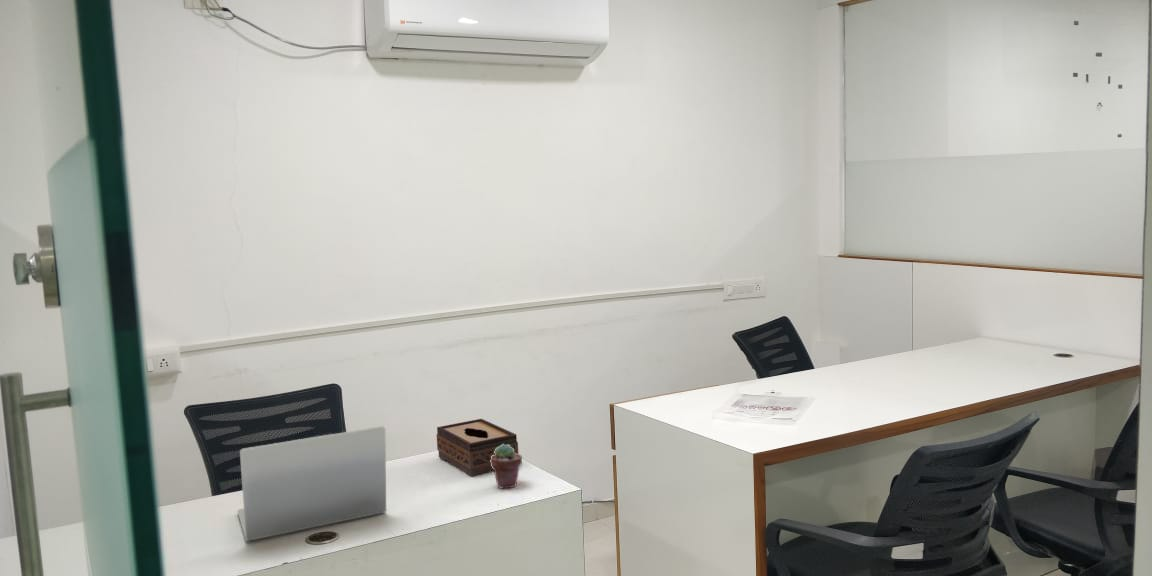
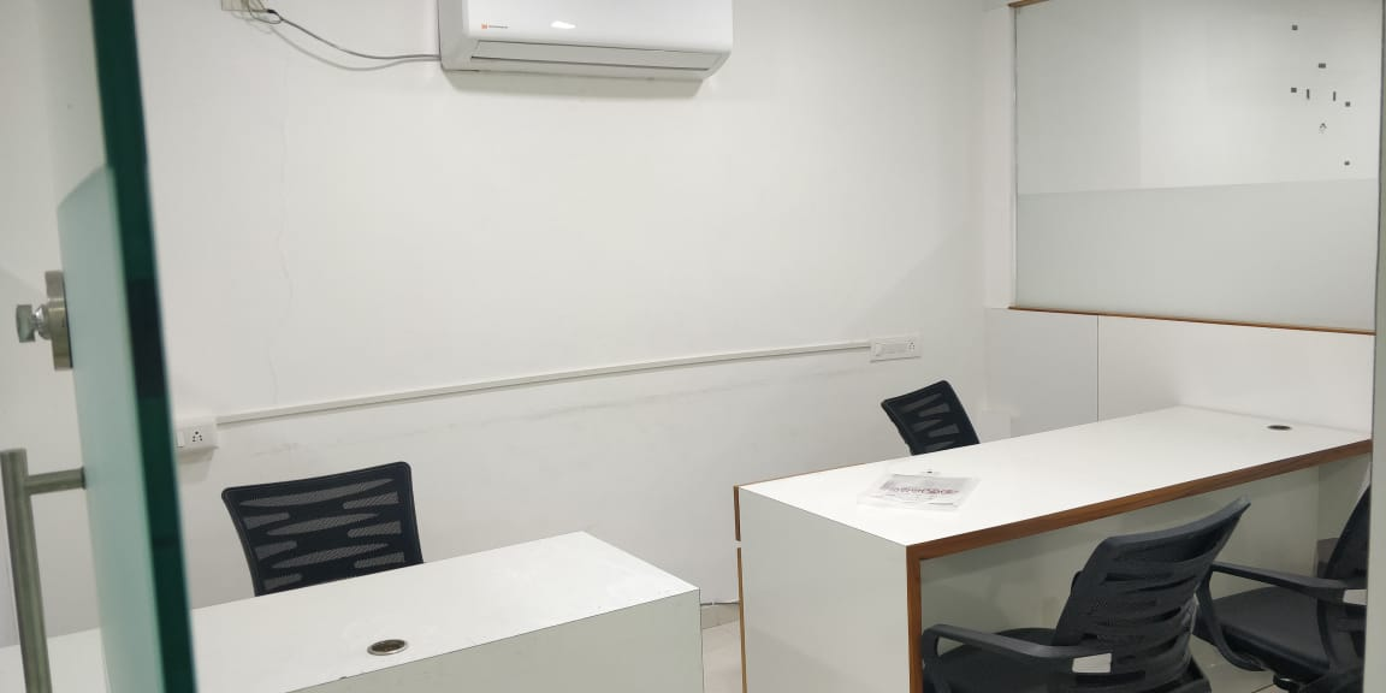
- potted succulent [490,444,523,490]
- tissue box [436,418,519,478]
- laptop [236,425,387,542]
